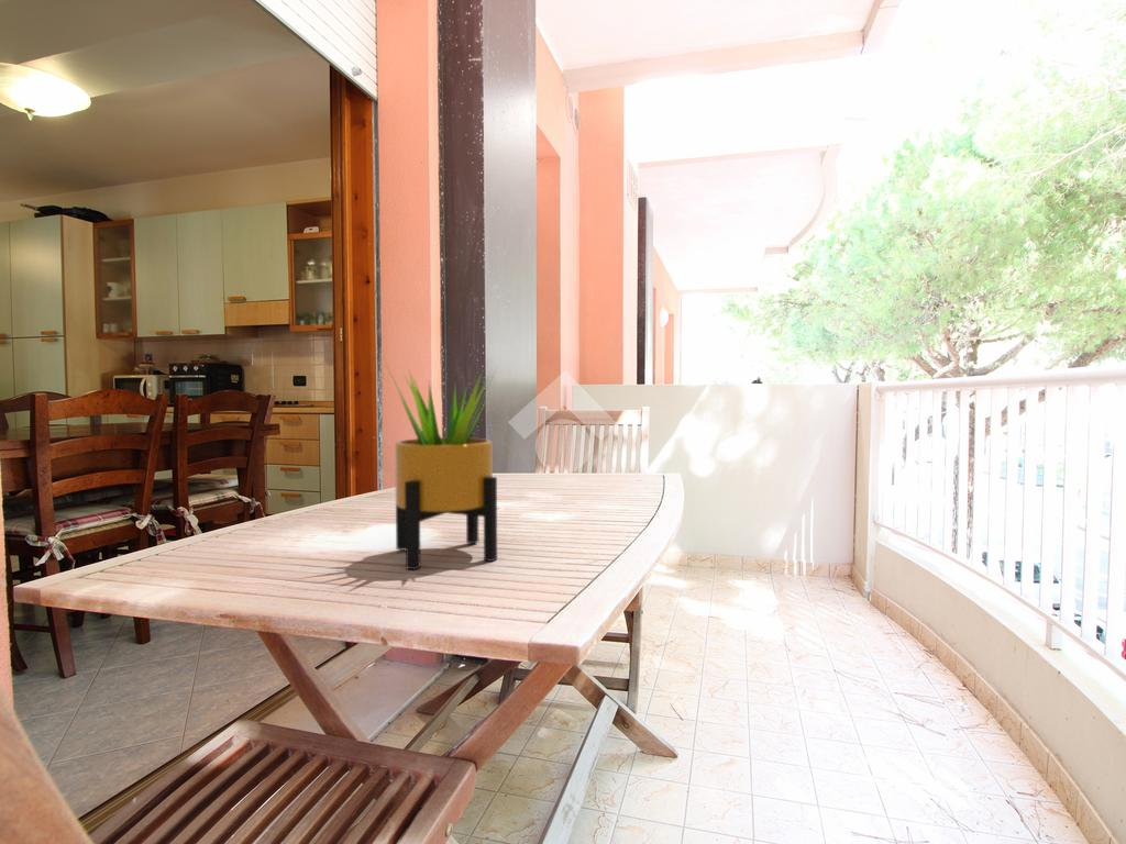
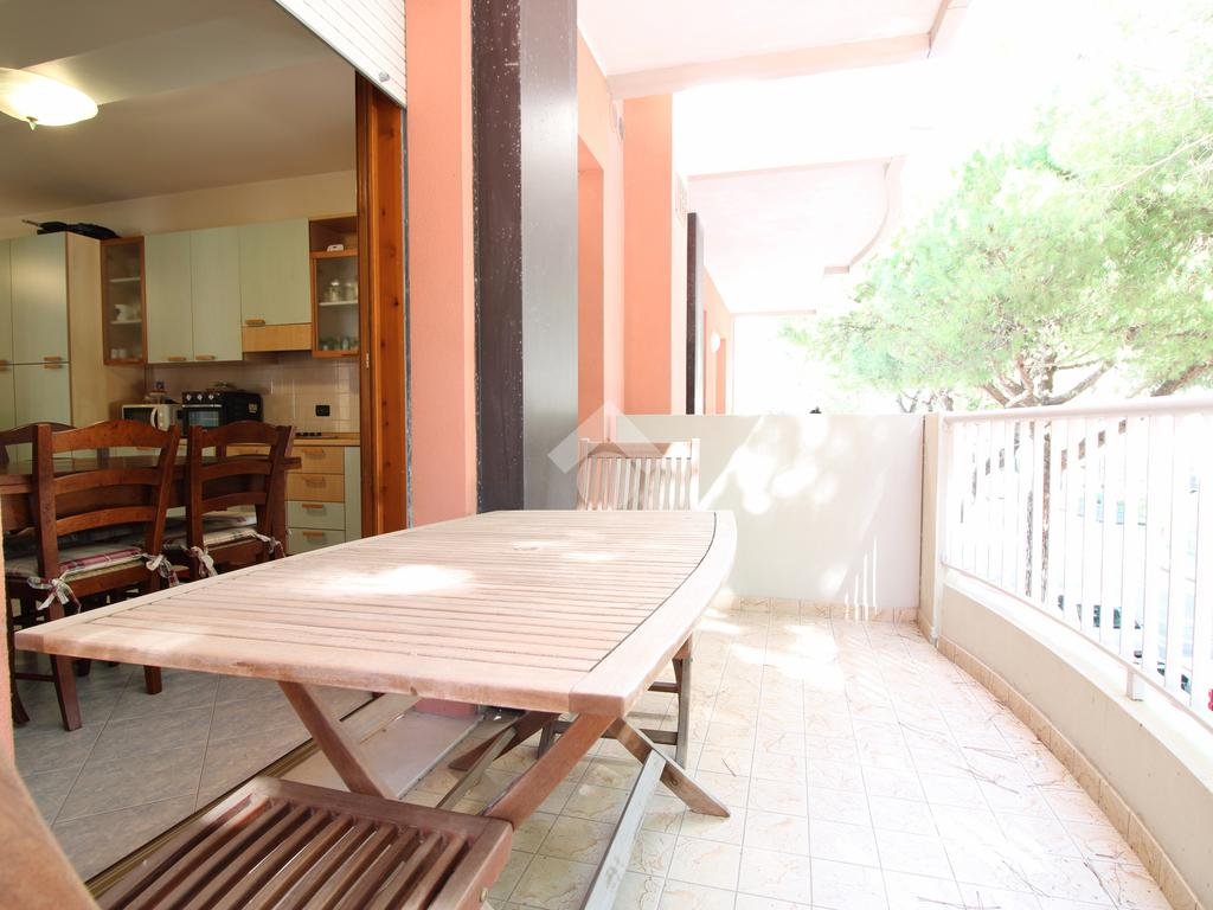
- potted plant [385,360,498,570]
